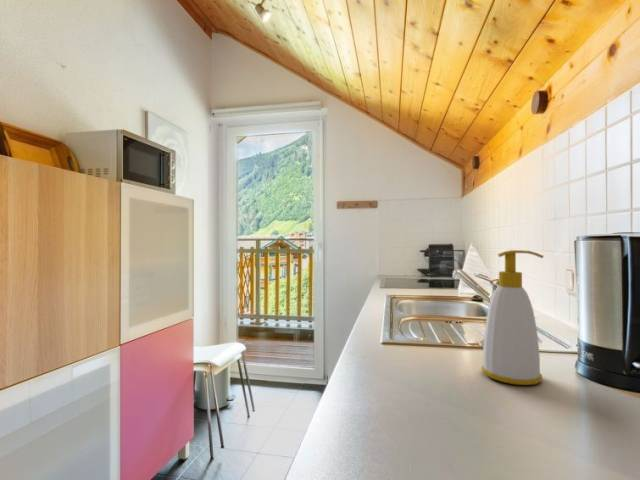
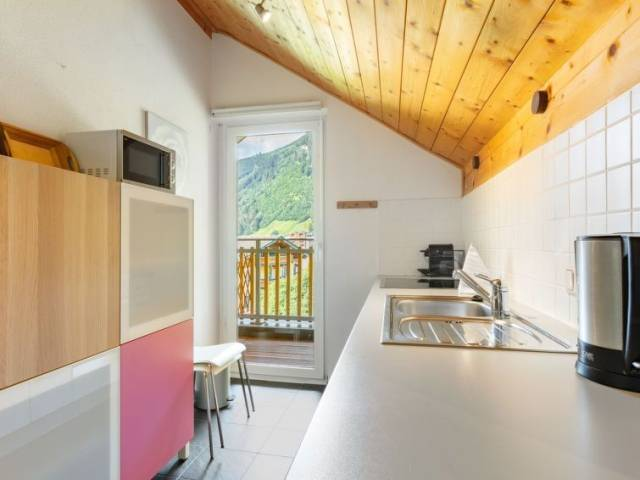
- soap bottle [480,249,545,386]
